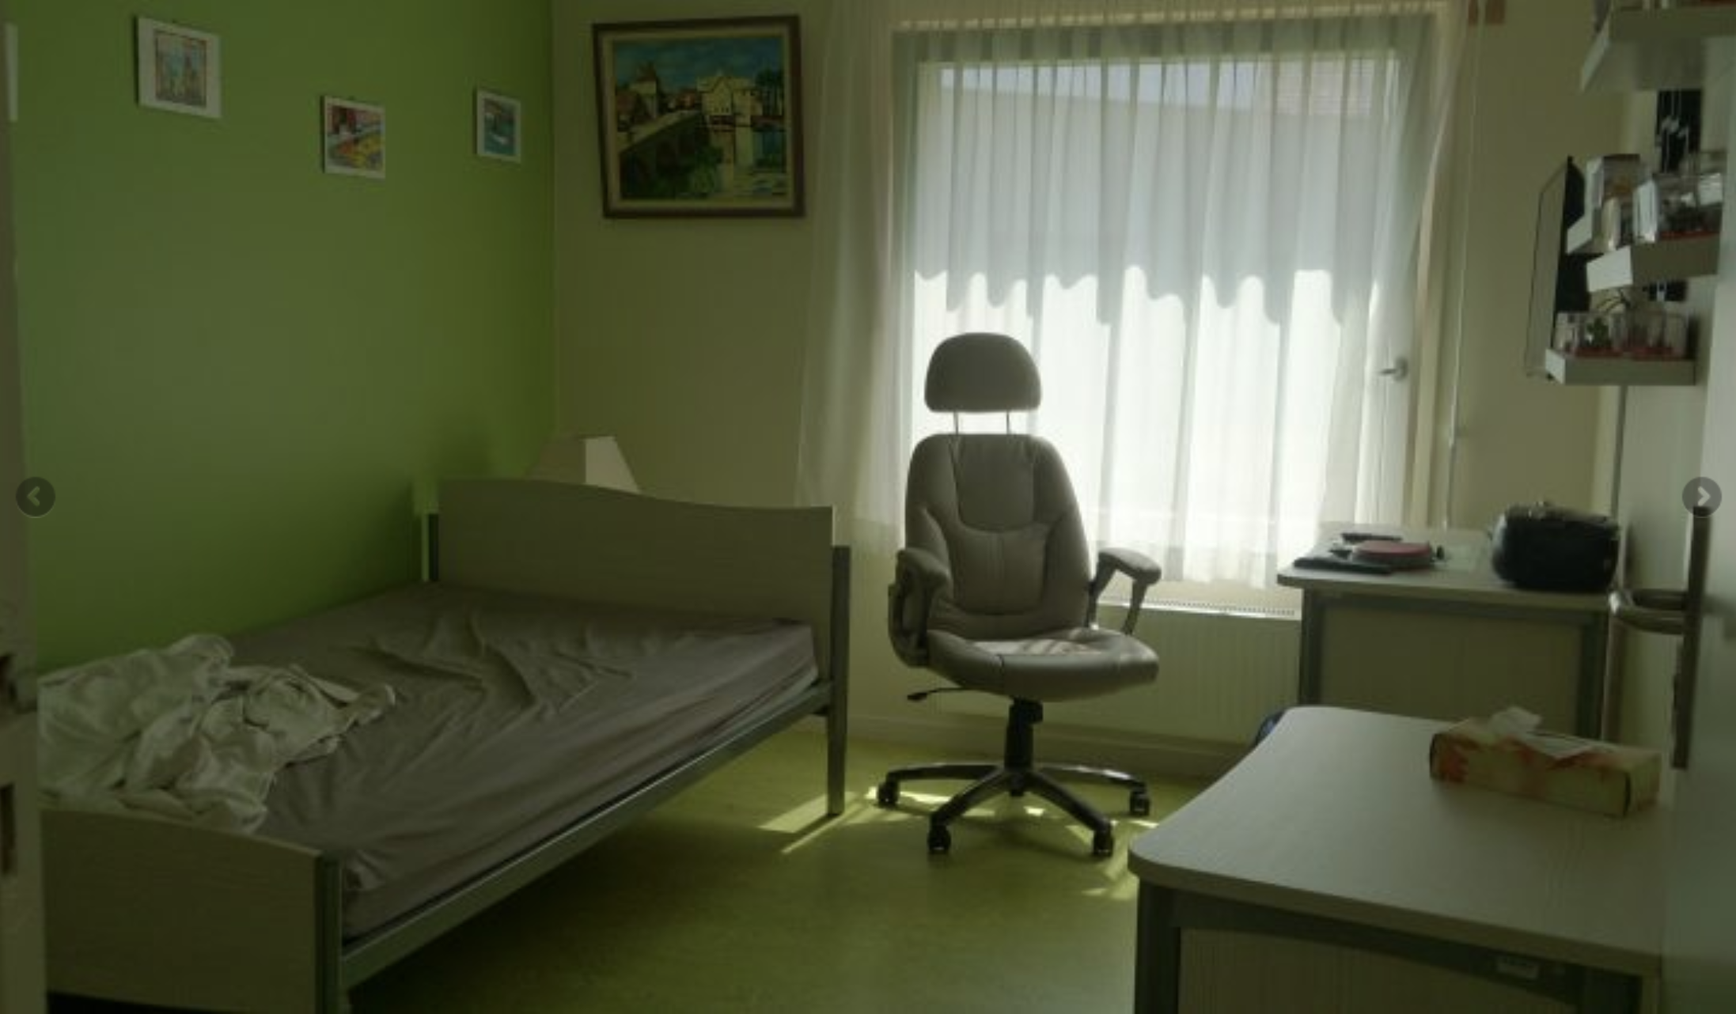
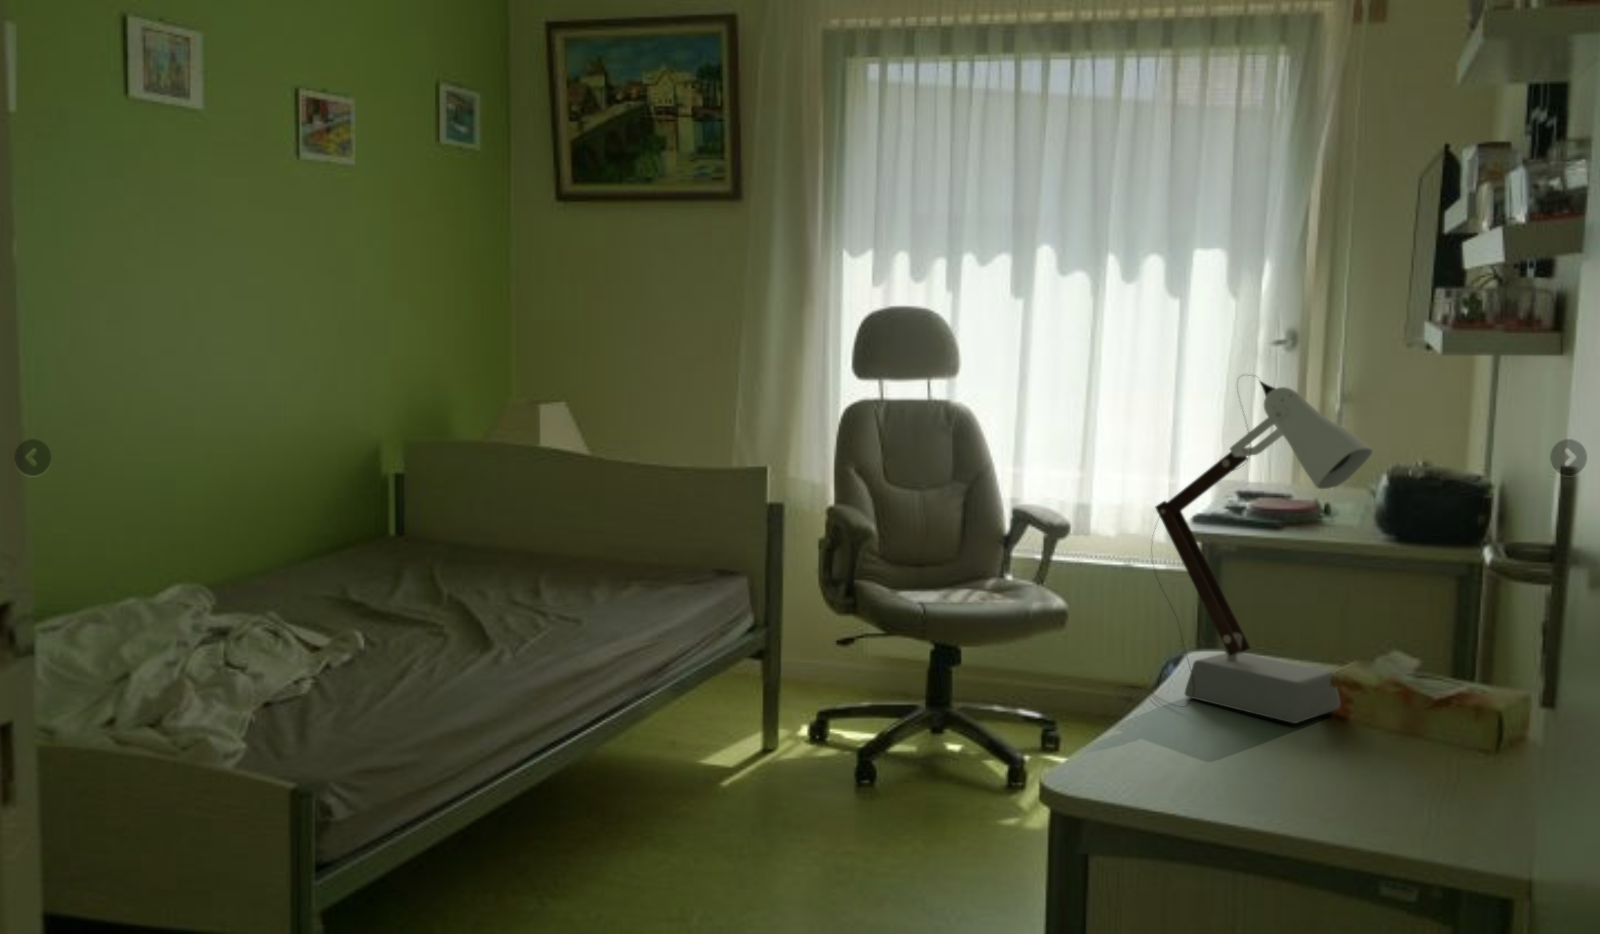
+ desk lamp [1114,374,1373,724]
